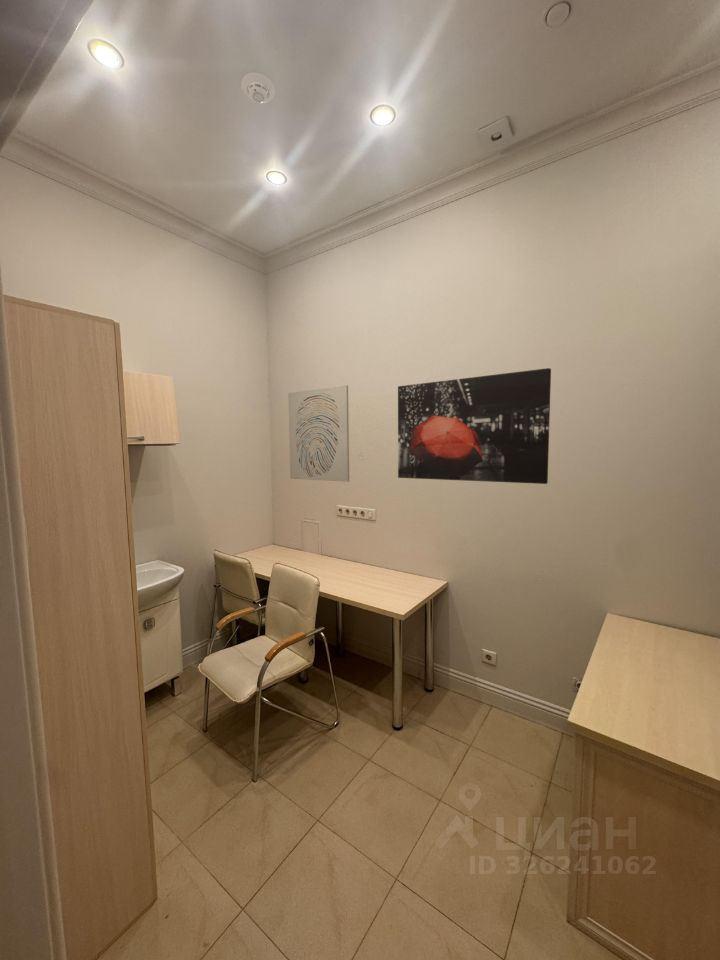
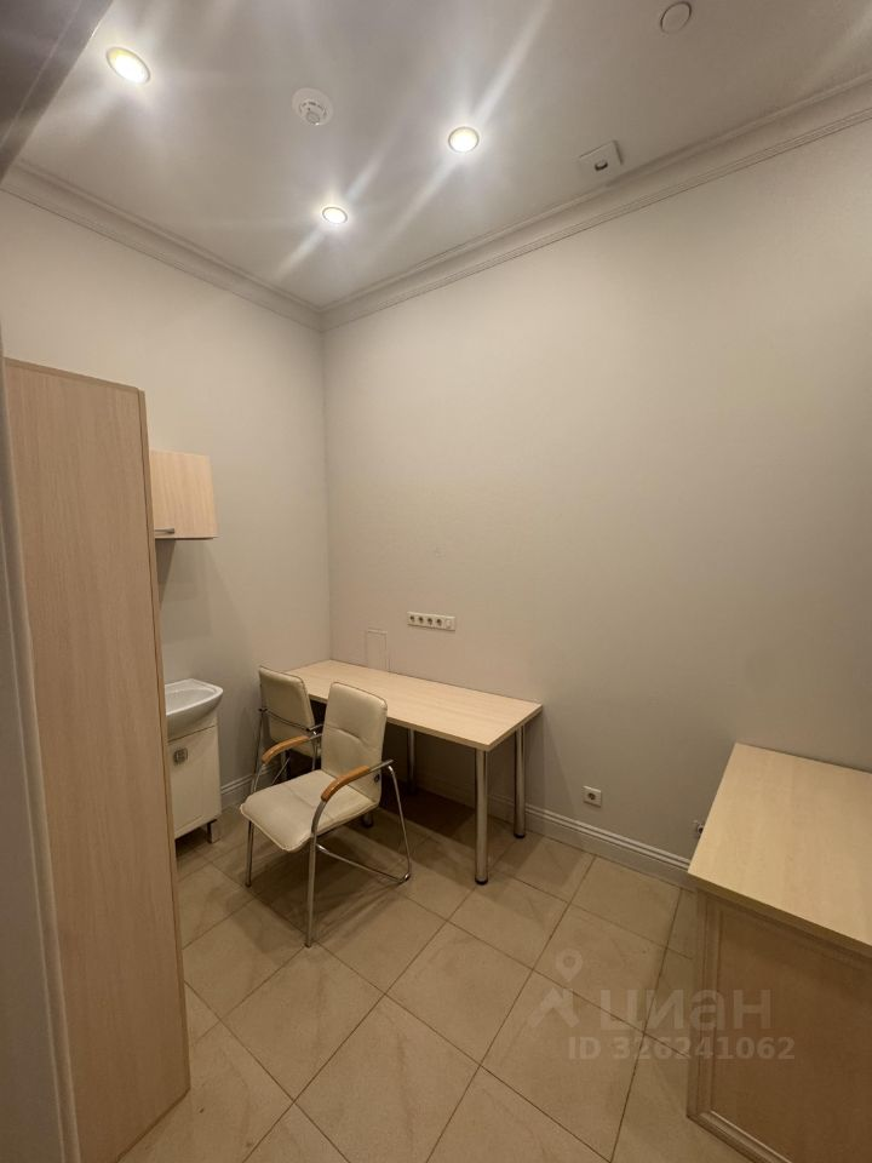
- wall art [397,367,552,485]
- wall art [287,384,350,483]
